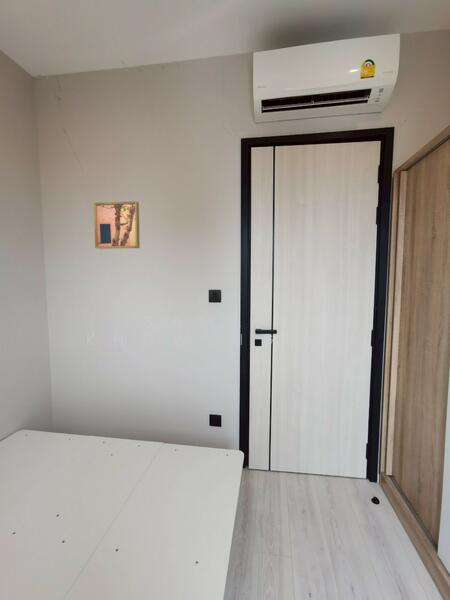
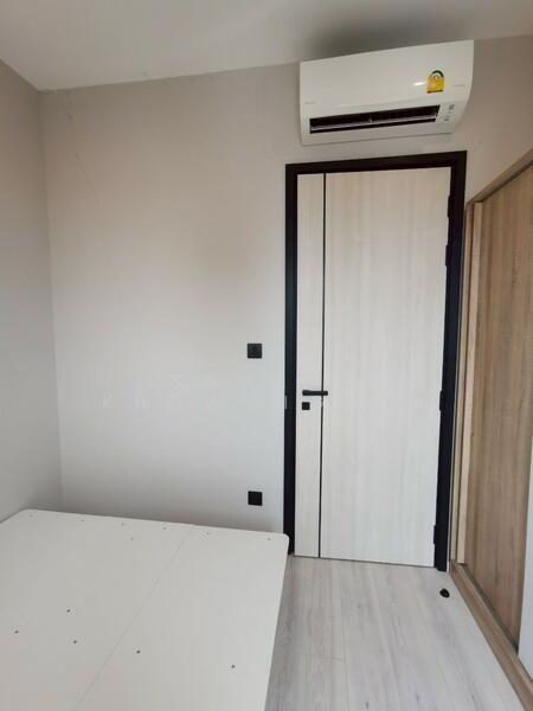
- wall art [93,200,141,250]
